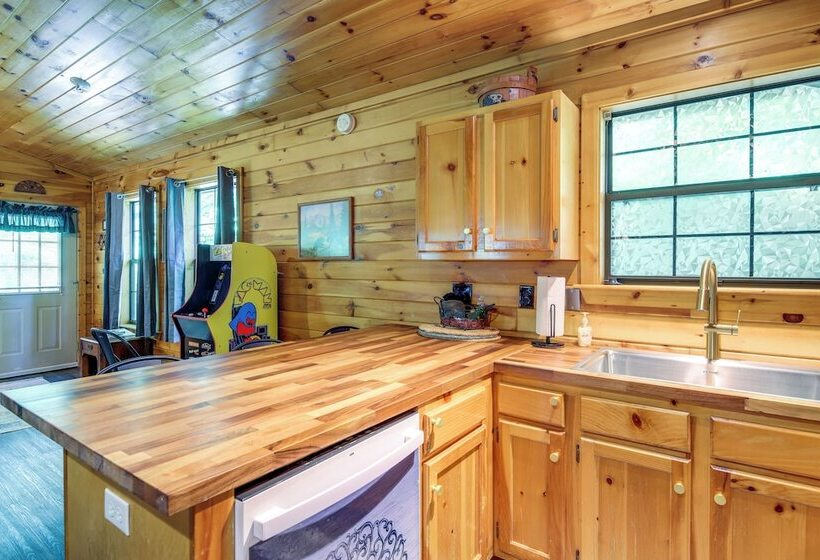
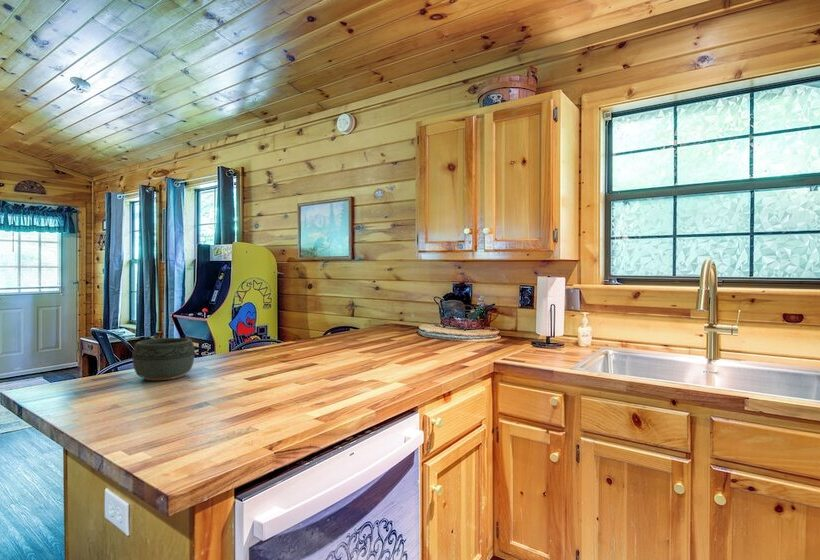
+ bowl [131,337,196,381]
